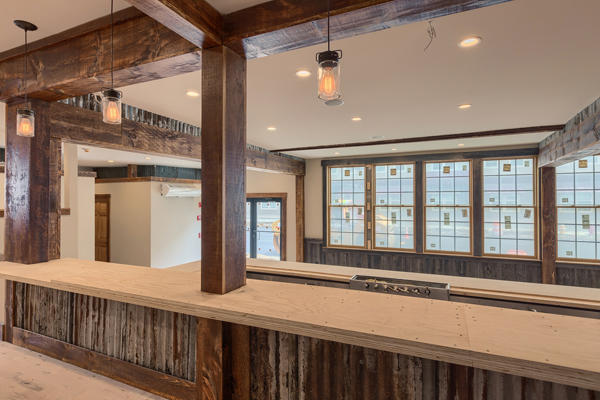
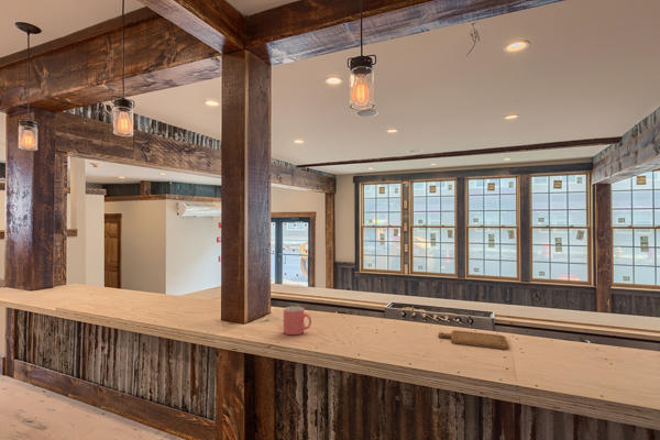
+ chopping board [437,329,509,350]
+ mug [283,306,312,336]
